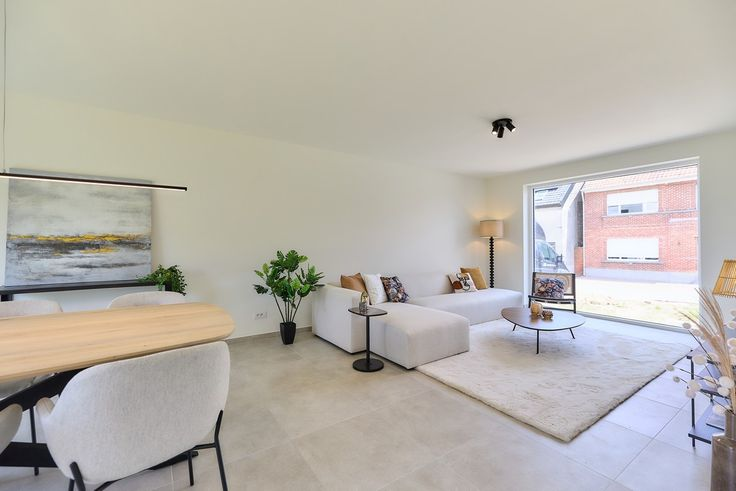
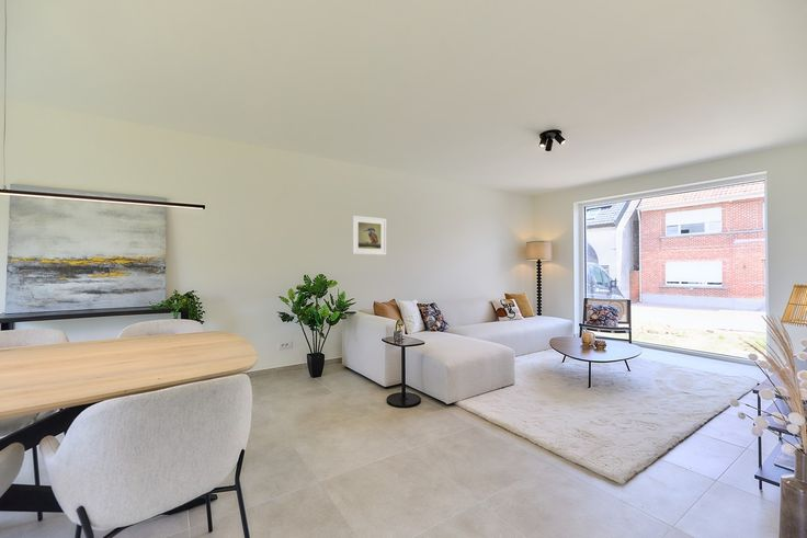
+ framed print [351,215,387,256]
